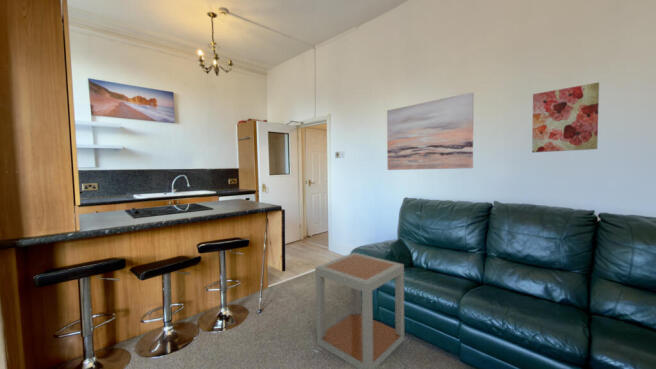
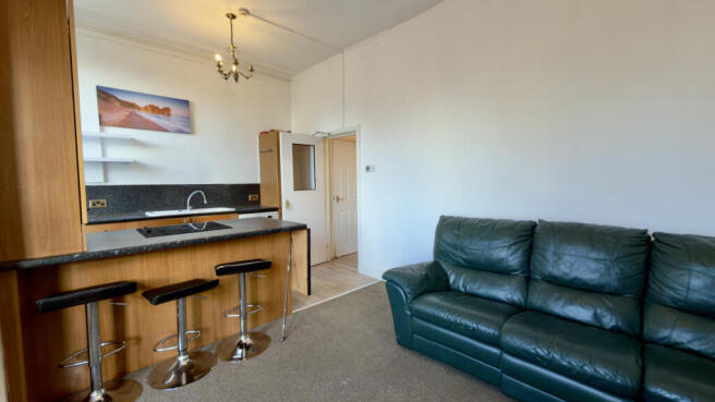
- side table [314,252,405,369]
- wall art [531,81,600,153]
- wall art [386,92,474,171]
